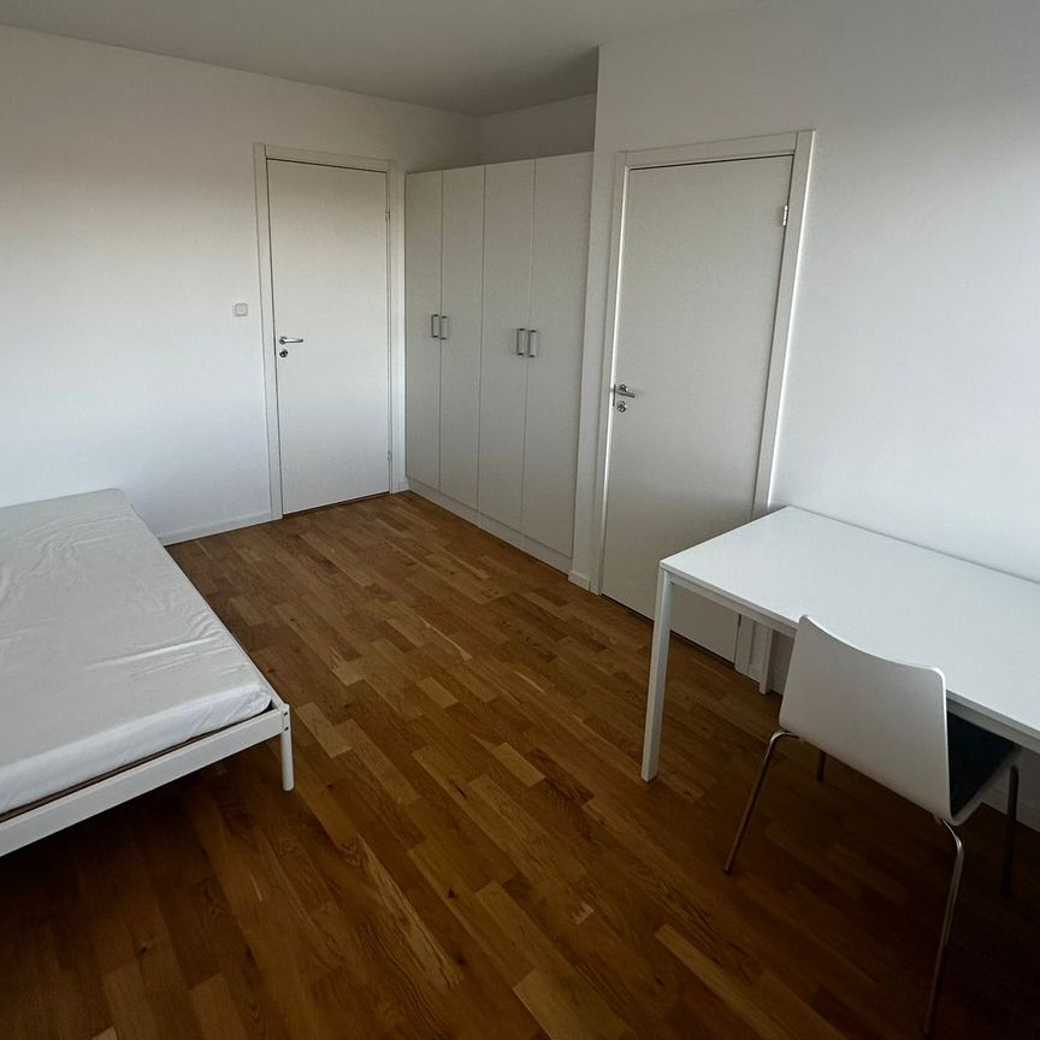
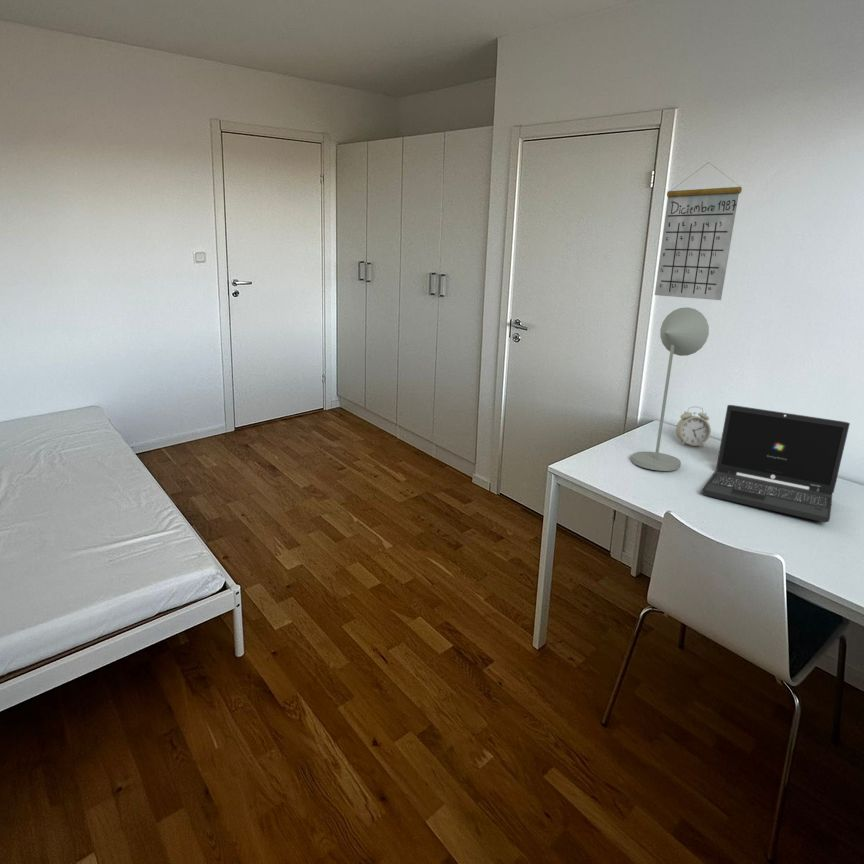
+ alarm clock [675,406,712,447]
+ laptop [701,404,851,523]
+ desk lamp [630,306,710,472]
+ calendar [654,161,743,301]
